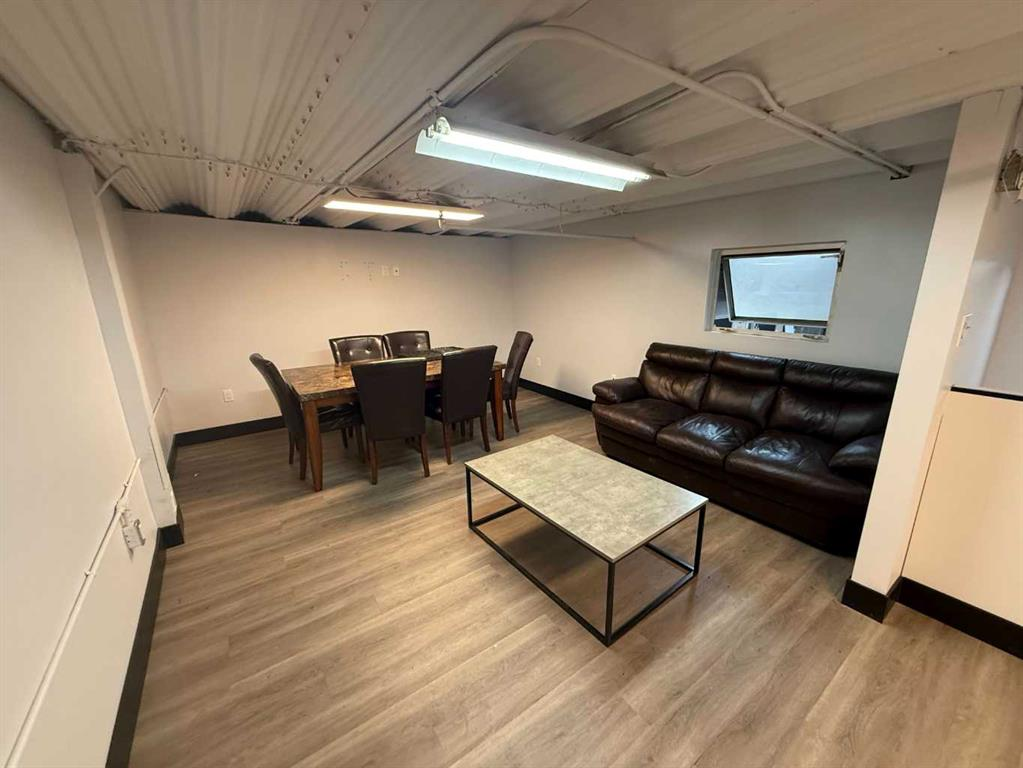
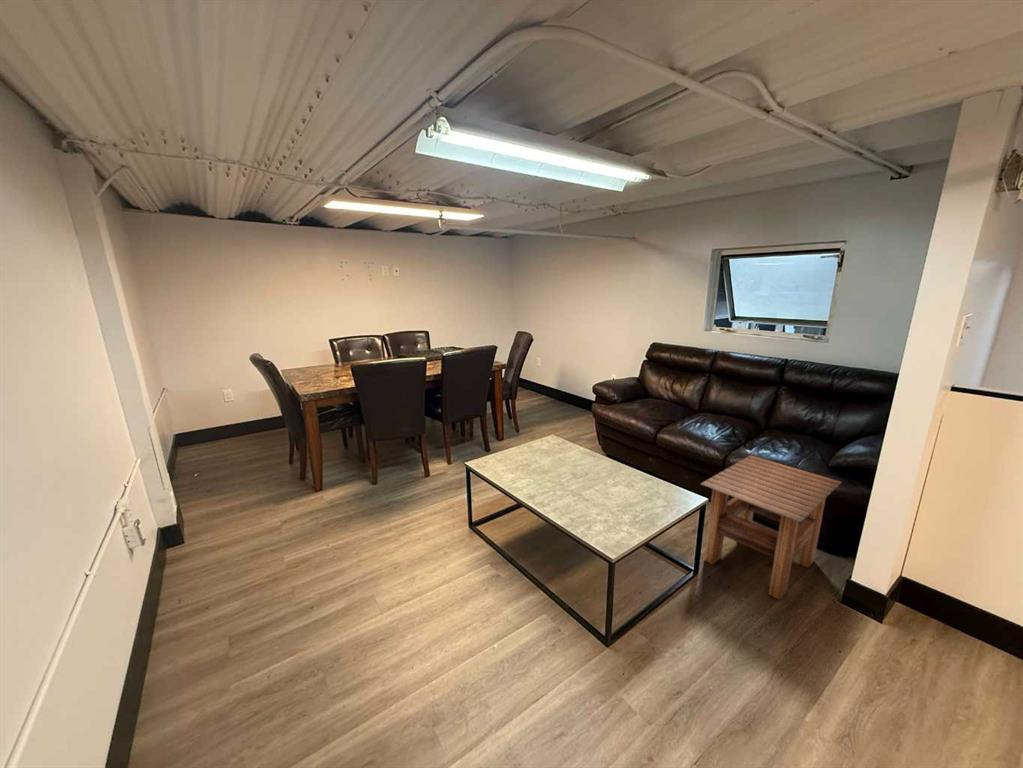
+ side table [700,454,843,601]
